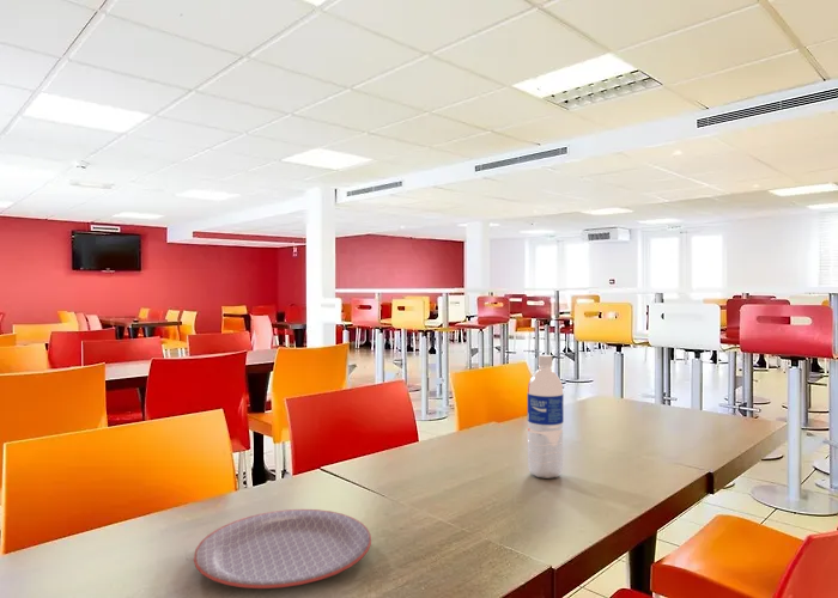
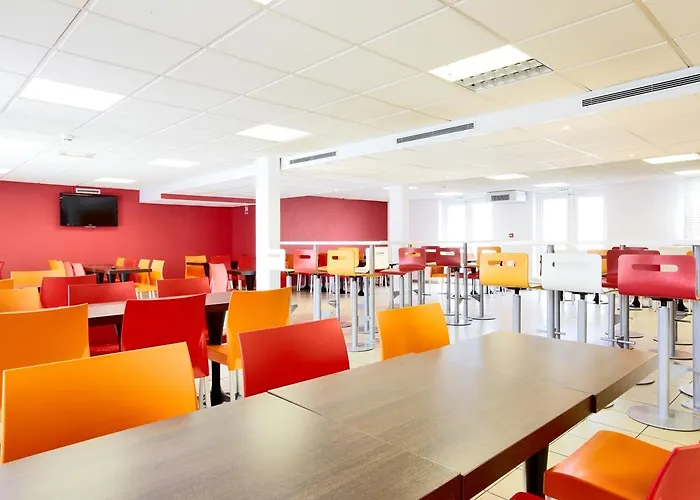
- plate [193,508,372,590]
- water bottle [527,354,565,480]
